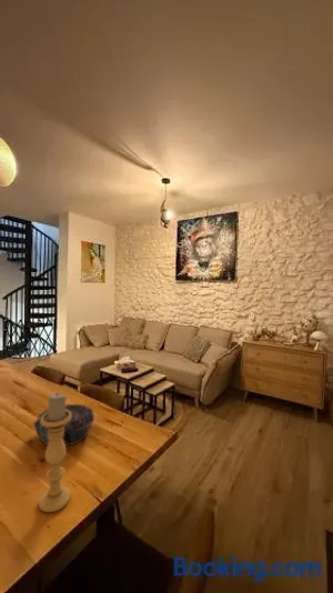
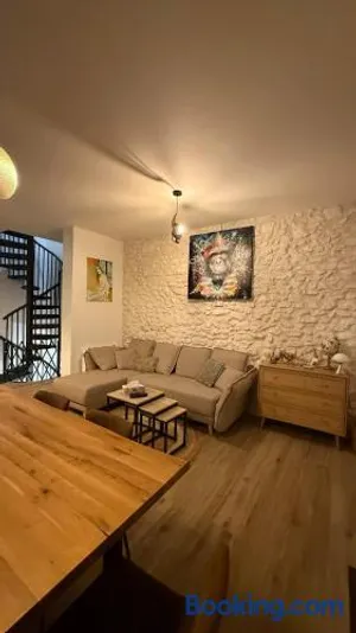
- decorative bowl [32,403,95,448]
- candle holder [38,392,72,513]
